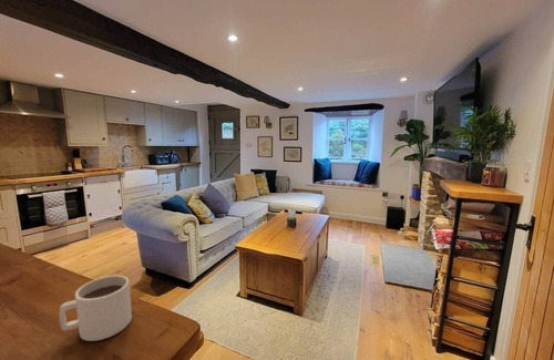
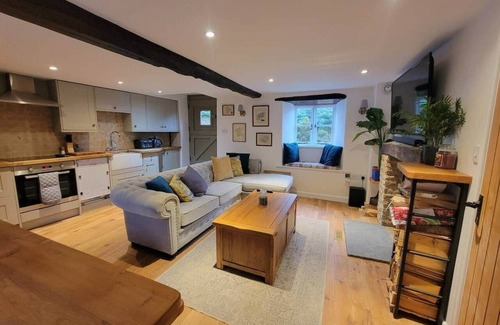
- mug [59,274,133,342]
